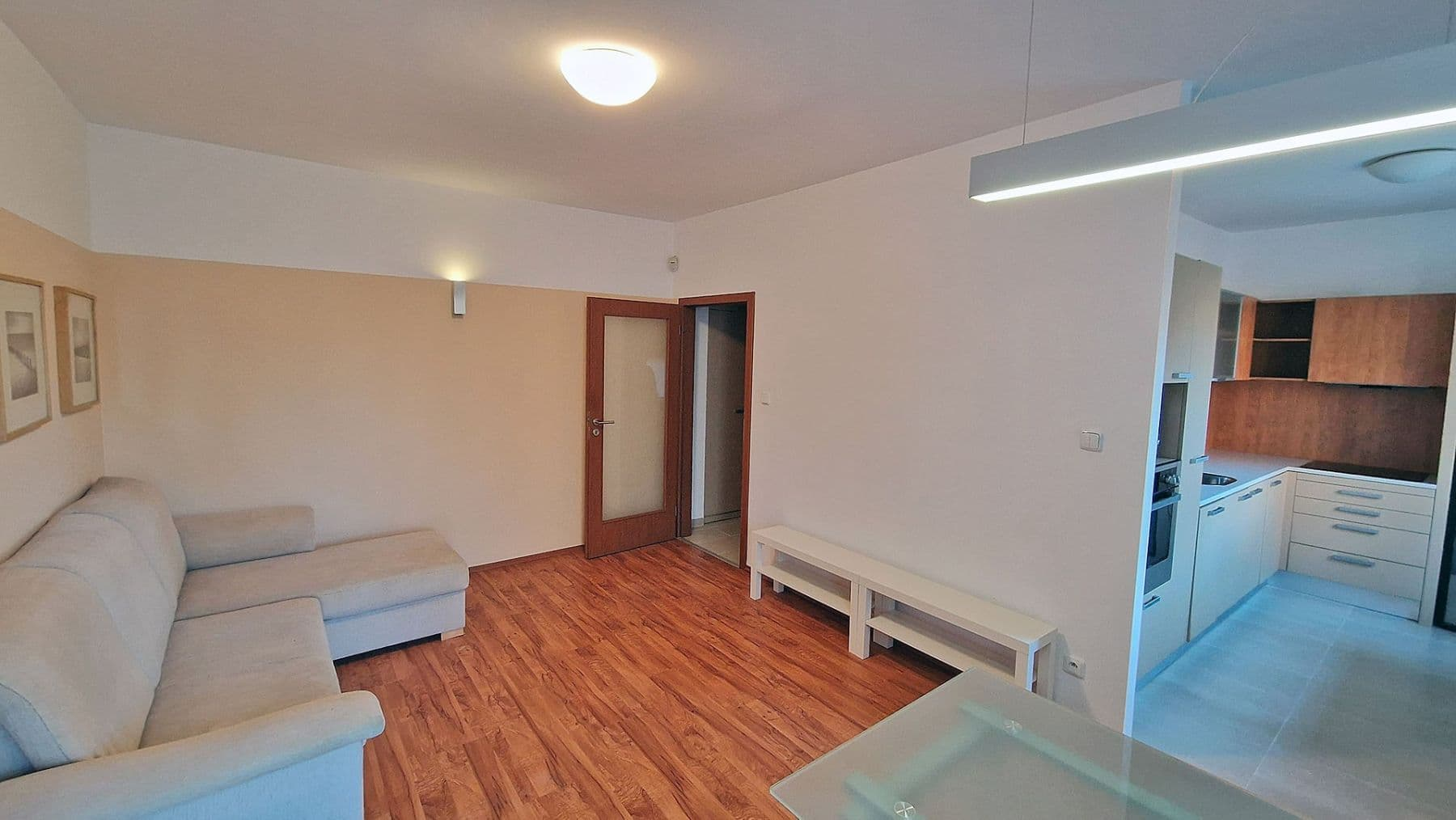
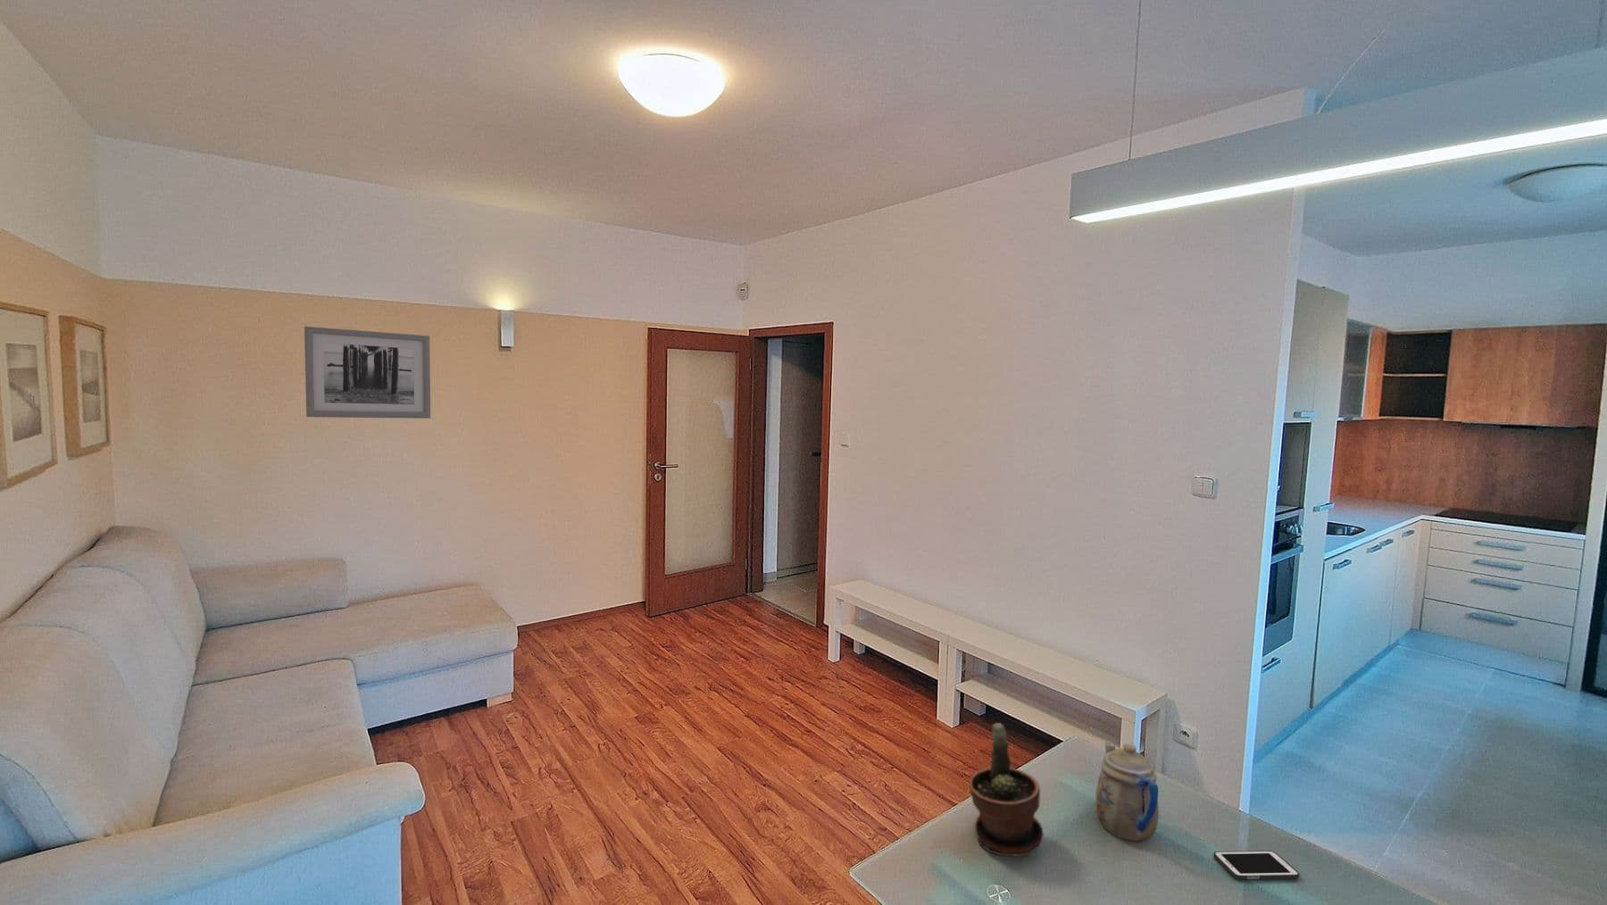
+ teapot [1095,739,1160,842]
+ wall art [304,326,432,419]
+ potted plant [969,722,1044,856]
+ cell phone [1212,850,1300,880]
